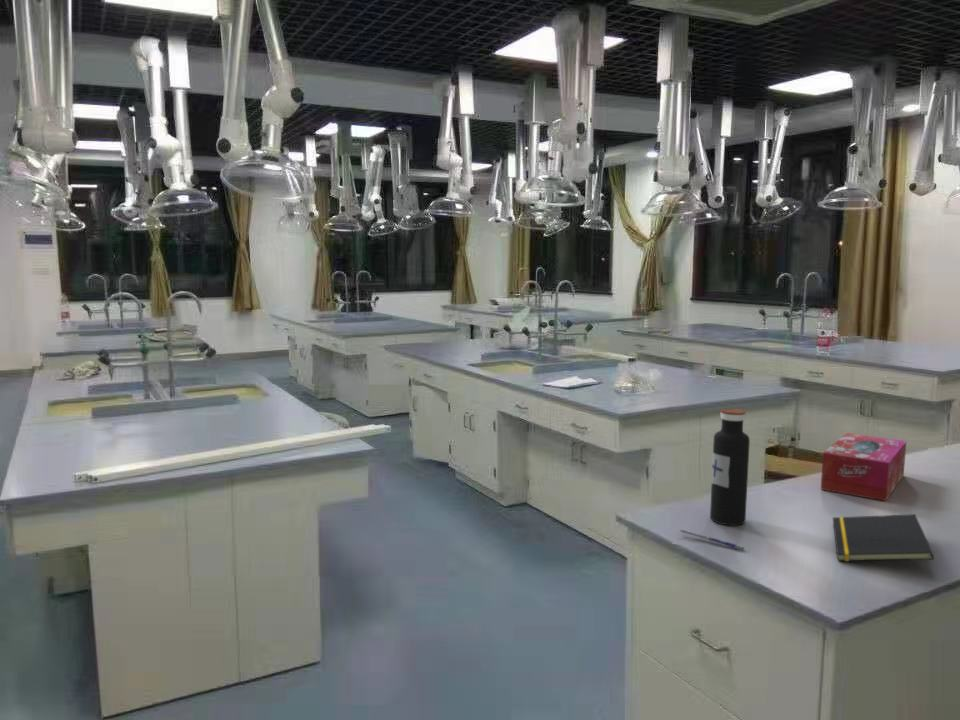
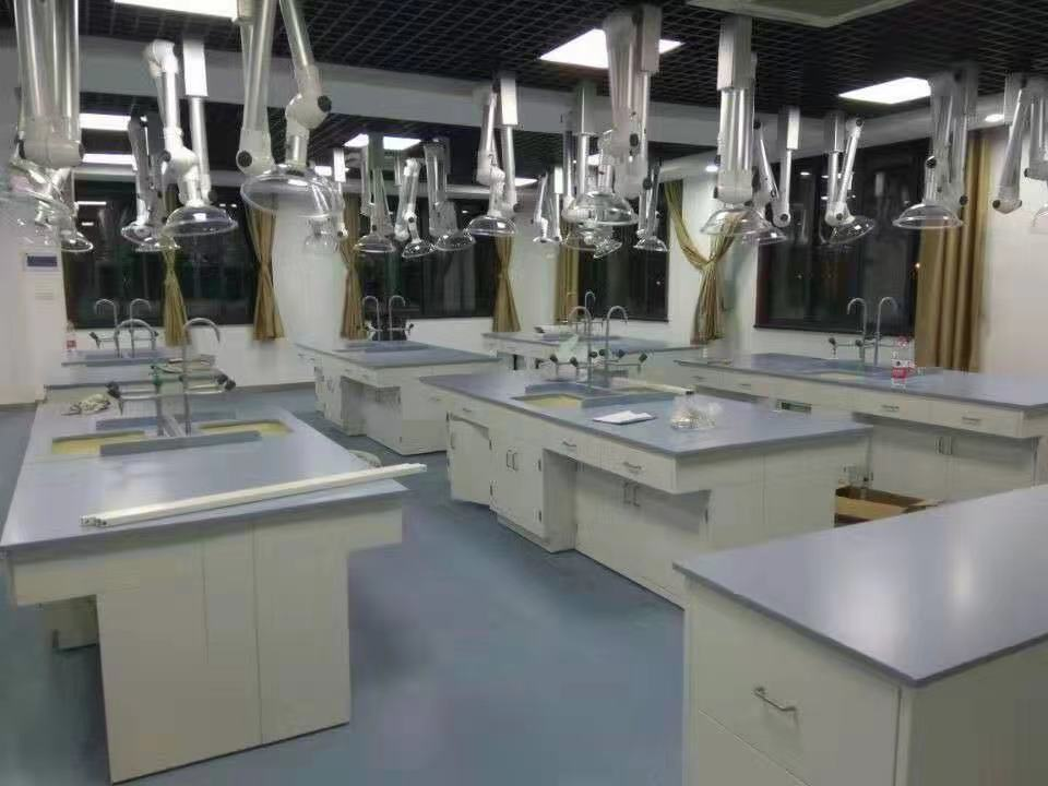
- pen [679,529,745,551]
- tissue box [820,432,907,502]
- water bottle [709,408,751,526]
- notepad [832,513,935,562]
